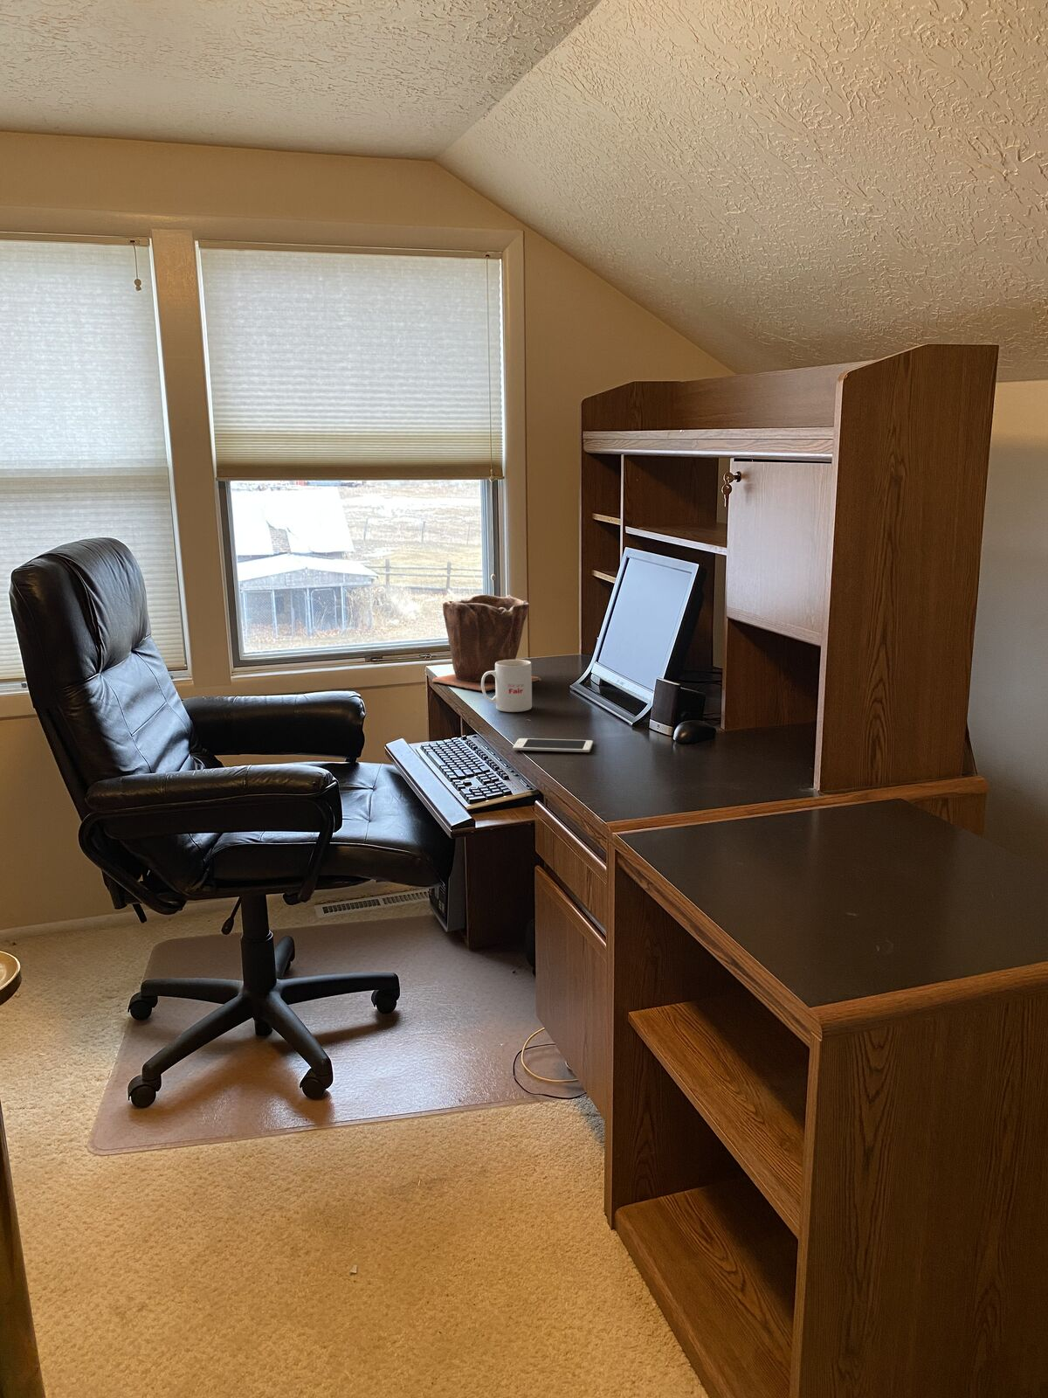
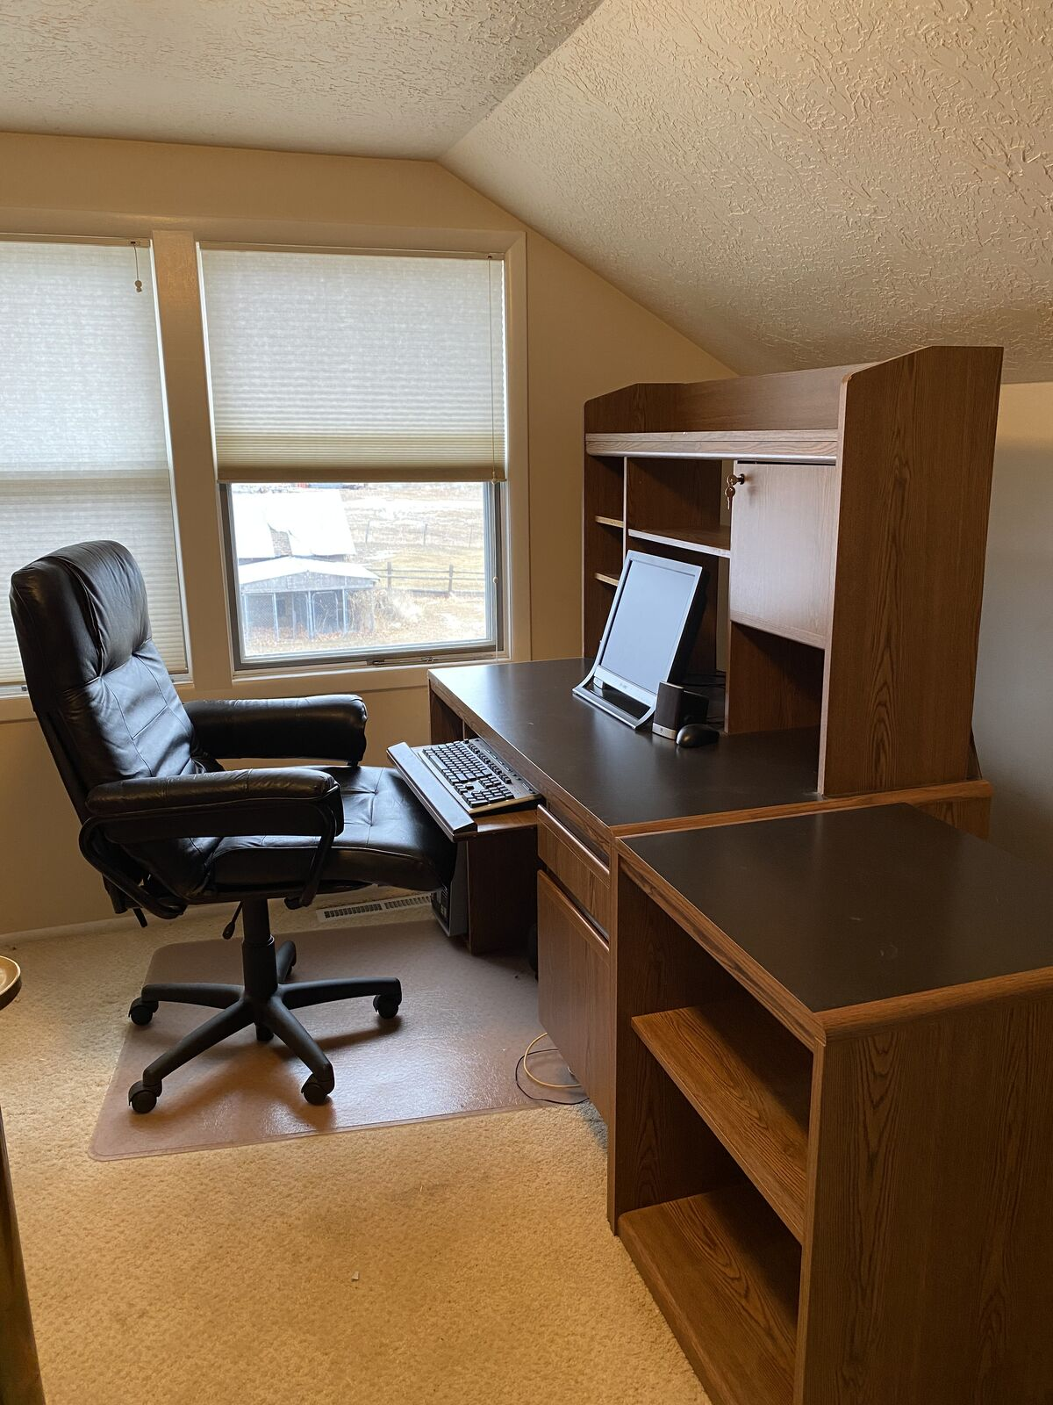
- cell phone [512,738,593,753]
- mug [481,658,533,713]
- plant pot [432,593,543,692]
